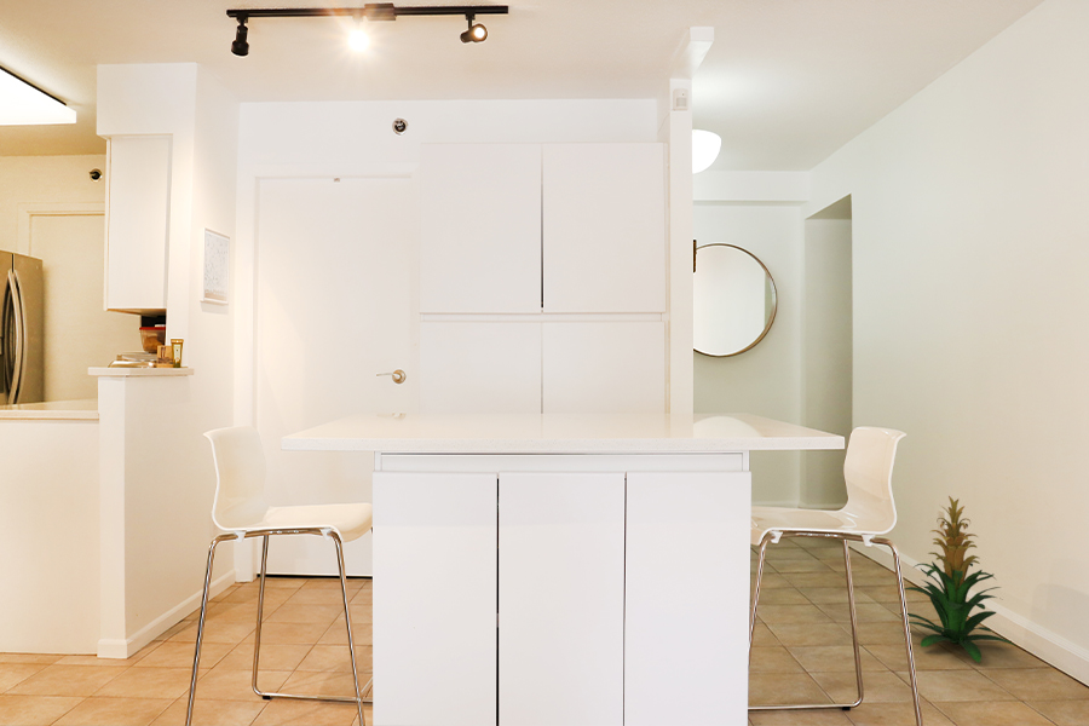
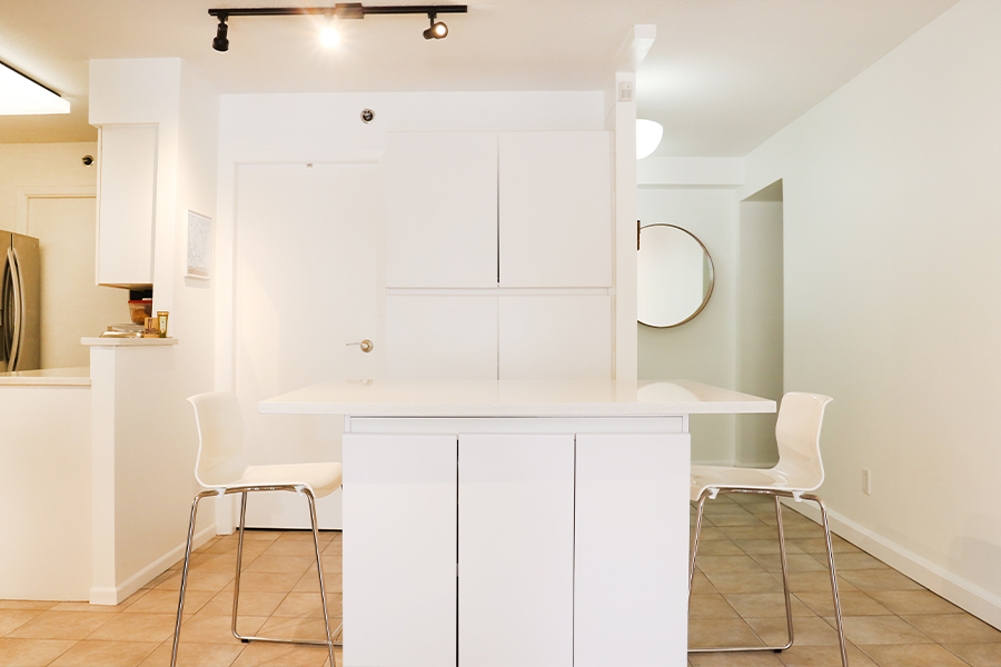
- indoor plant [898,495,1015,664]
